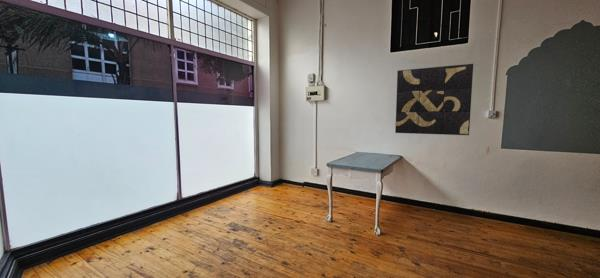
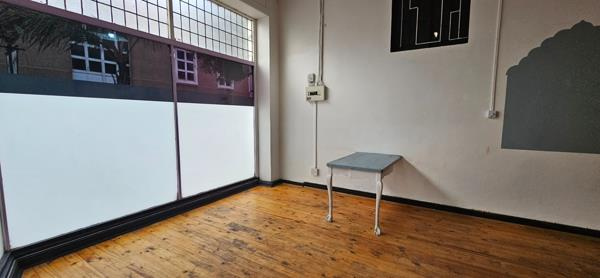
- wall art [394,63,474,136]
